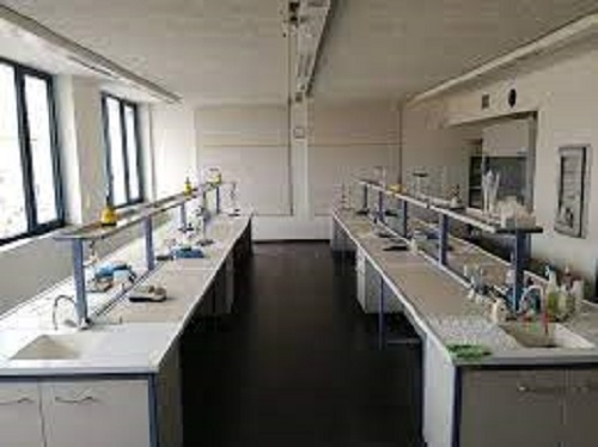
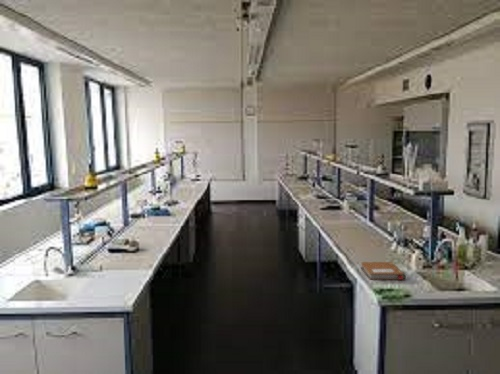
+ notebook [359,261,407,281]
